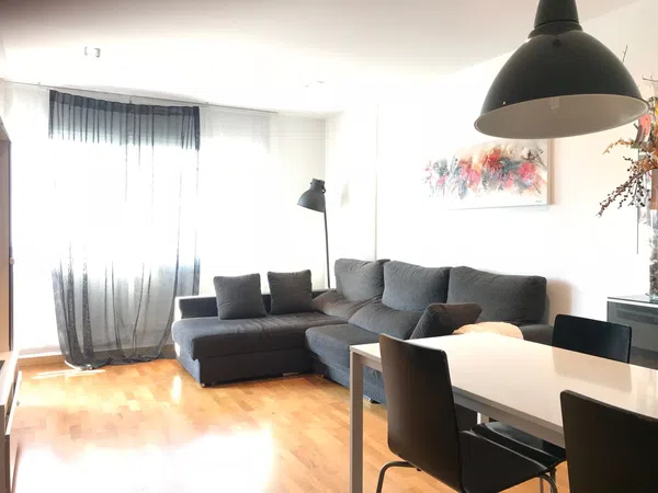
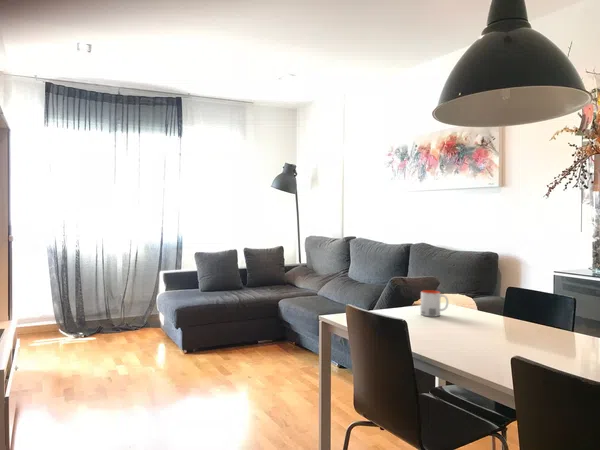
+ mug [420,289,449,318]
